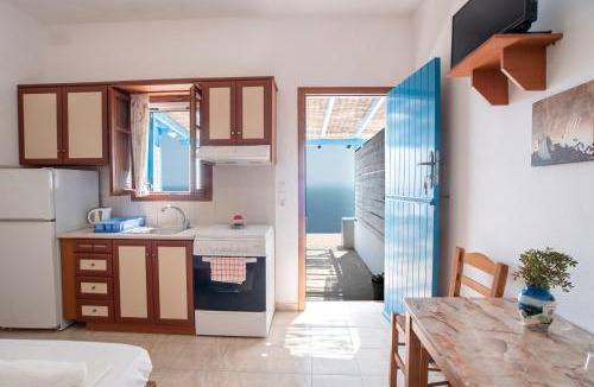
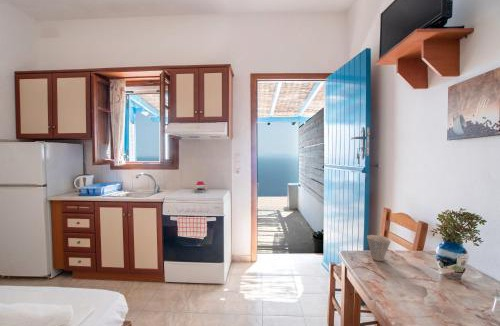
+ cup [366,234,392,262]
